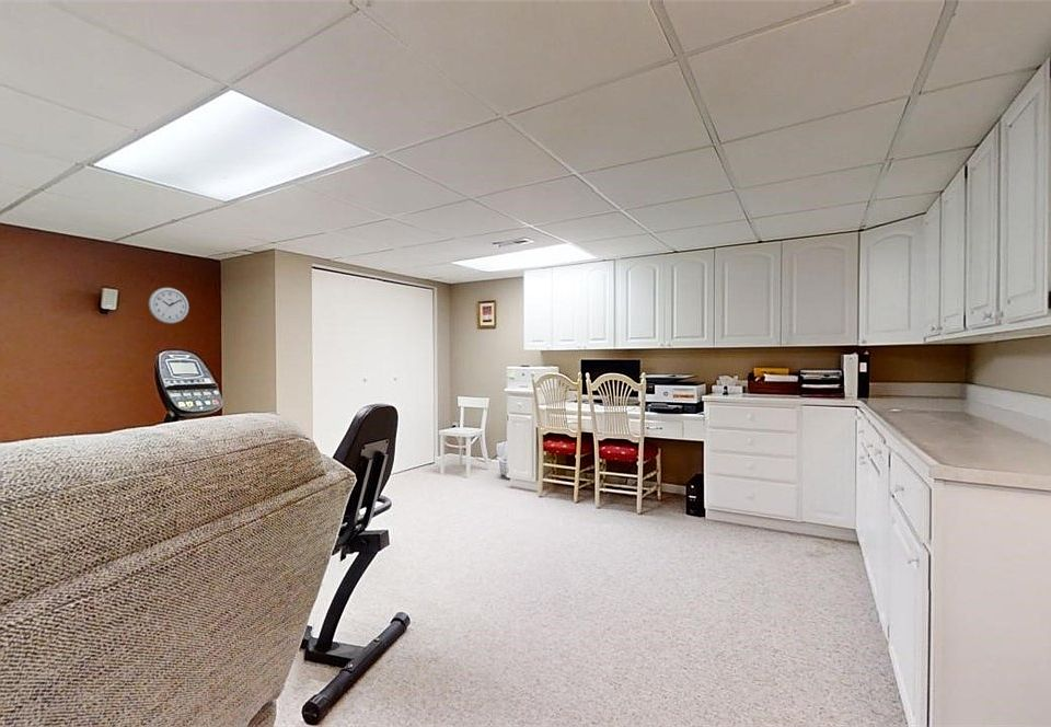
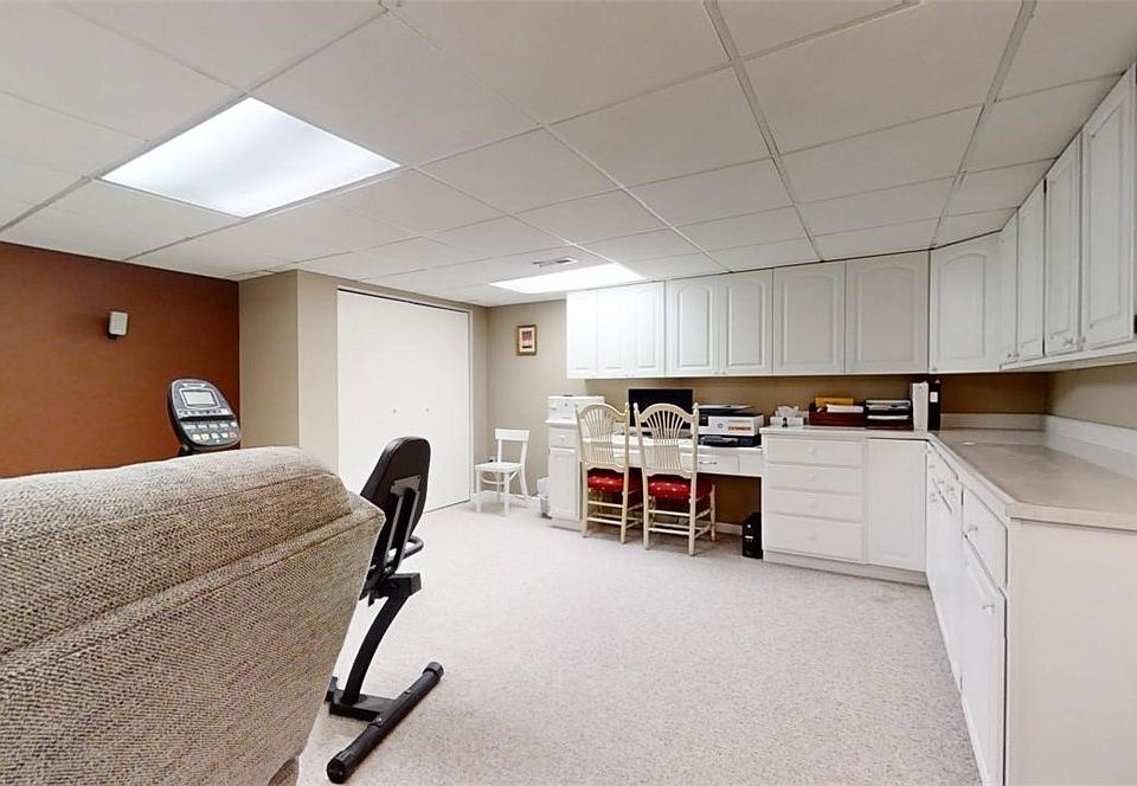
- wall clock [148,287,190,324]
